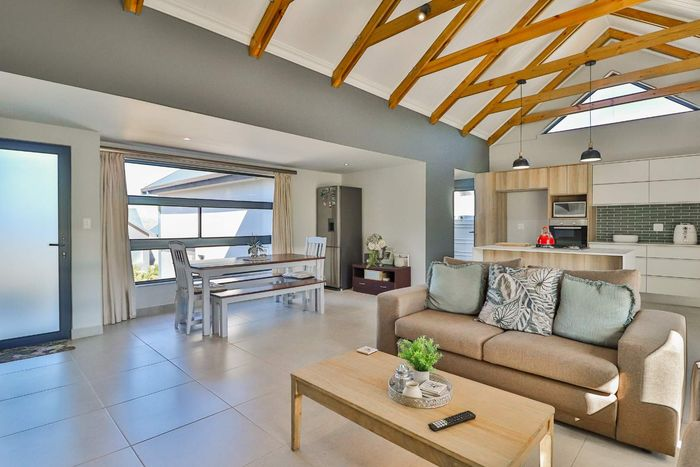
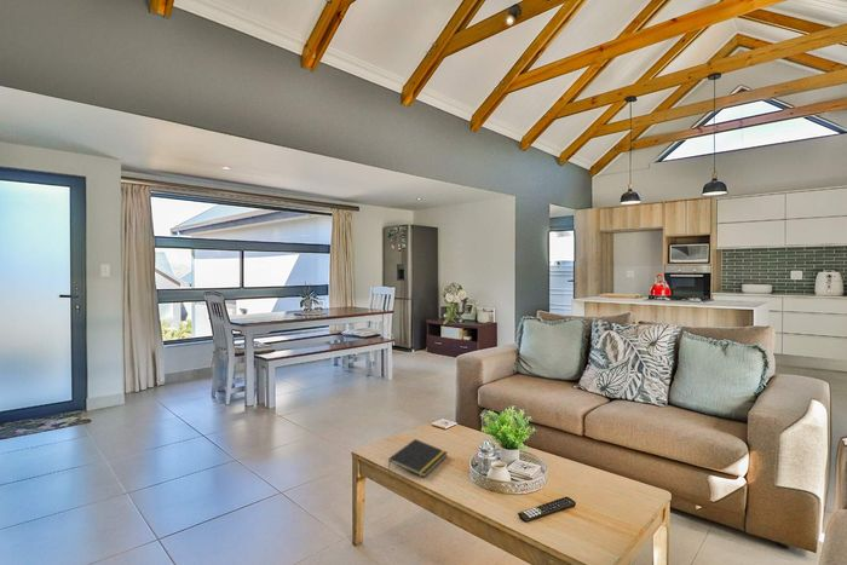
+ notepad [387,438,449,478]
